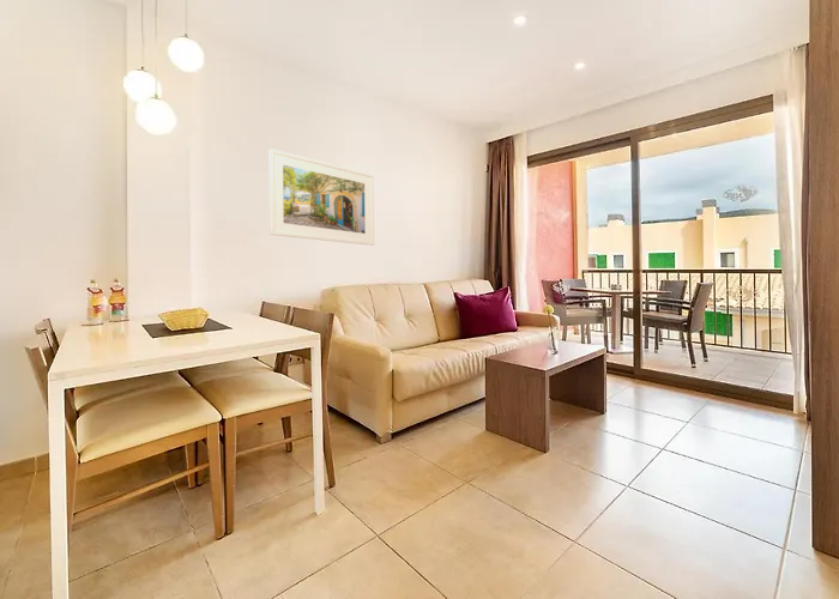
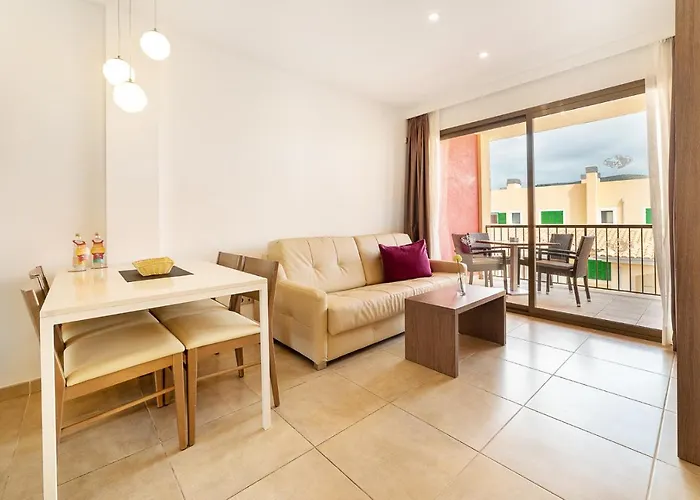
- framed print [268,147,375,247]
